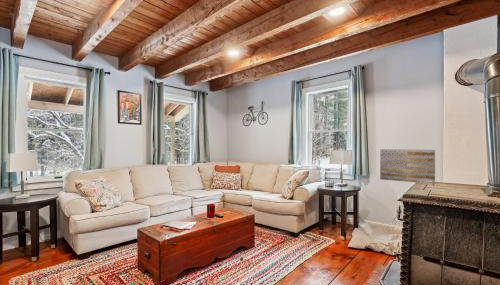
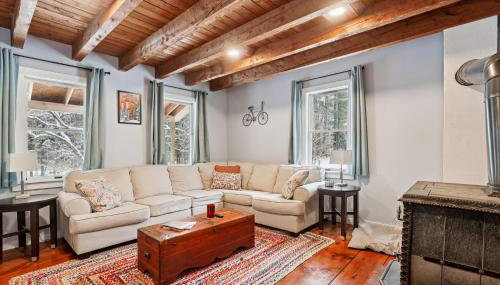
- wall art [379,148,436,183]
